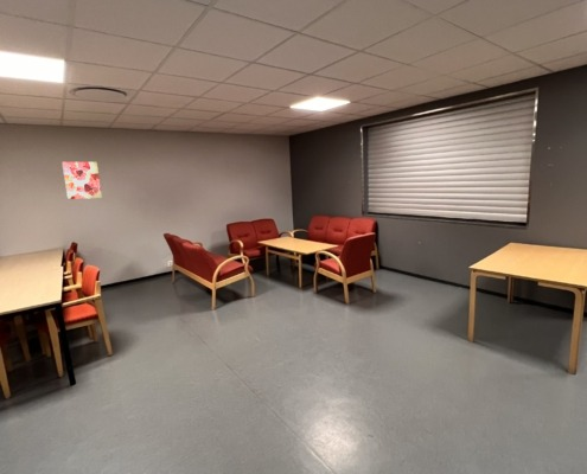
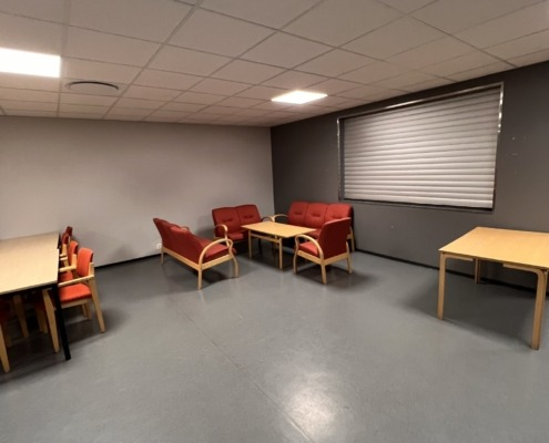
- wall art [60,161,103,200]
